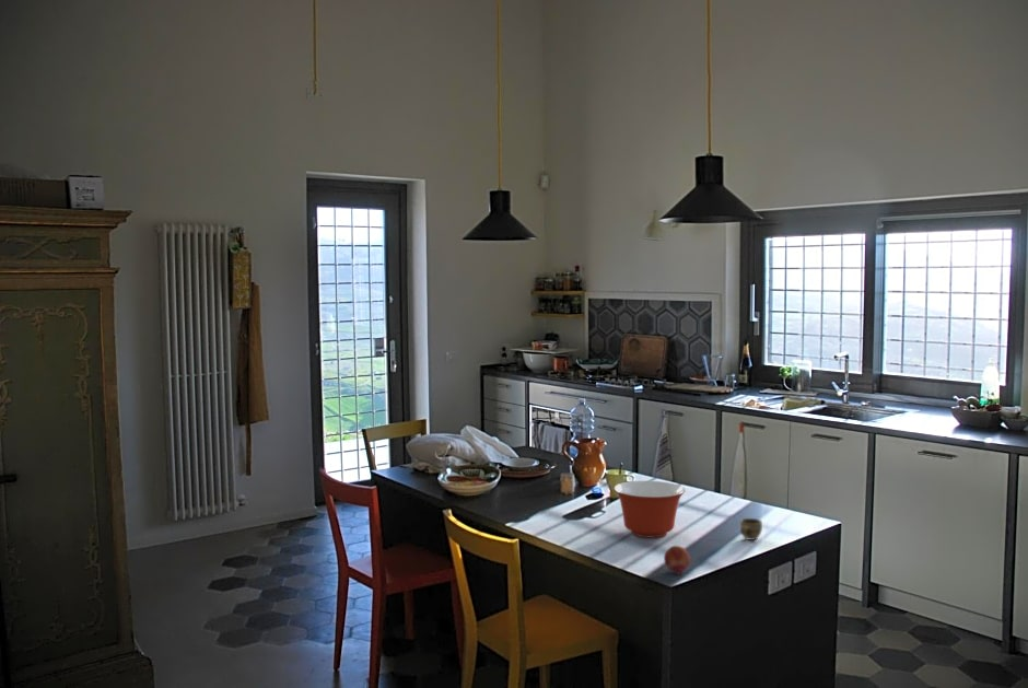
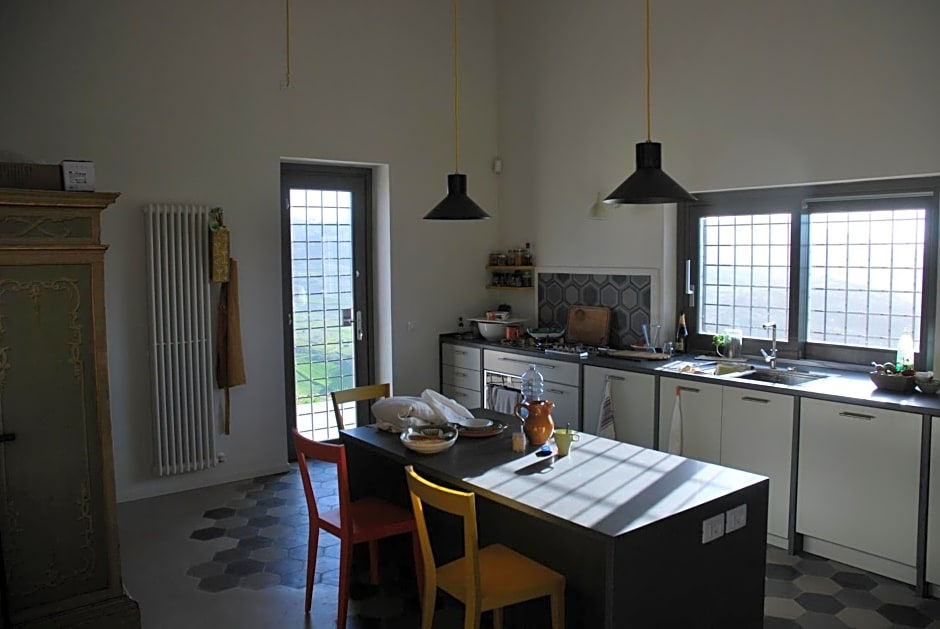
- fruit [663,545,691,576]
- mixing bowl [612,480,686,538]
- cup [739,517,763,541]
